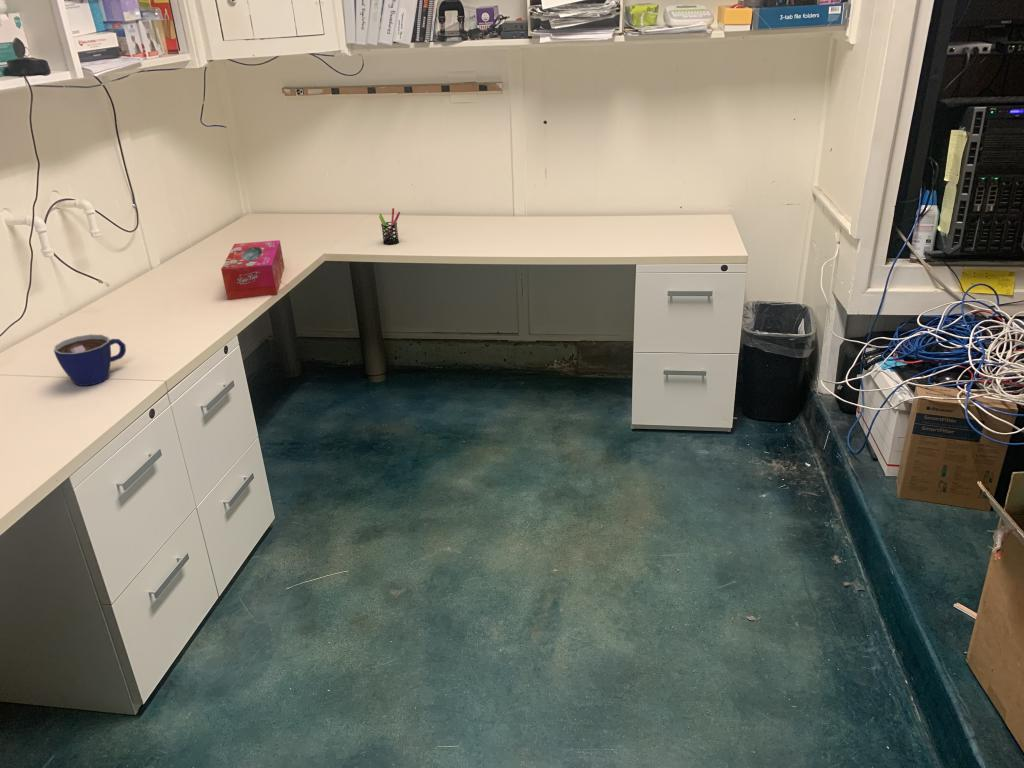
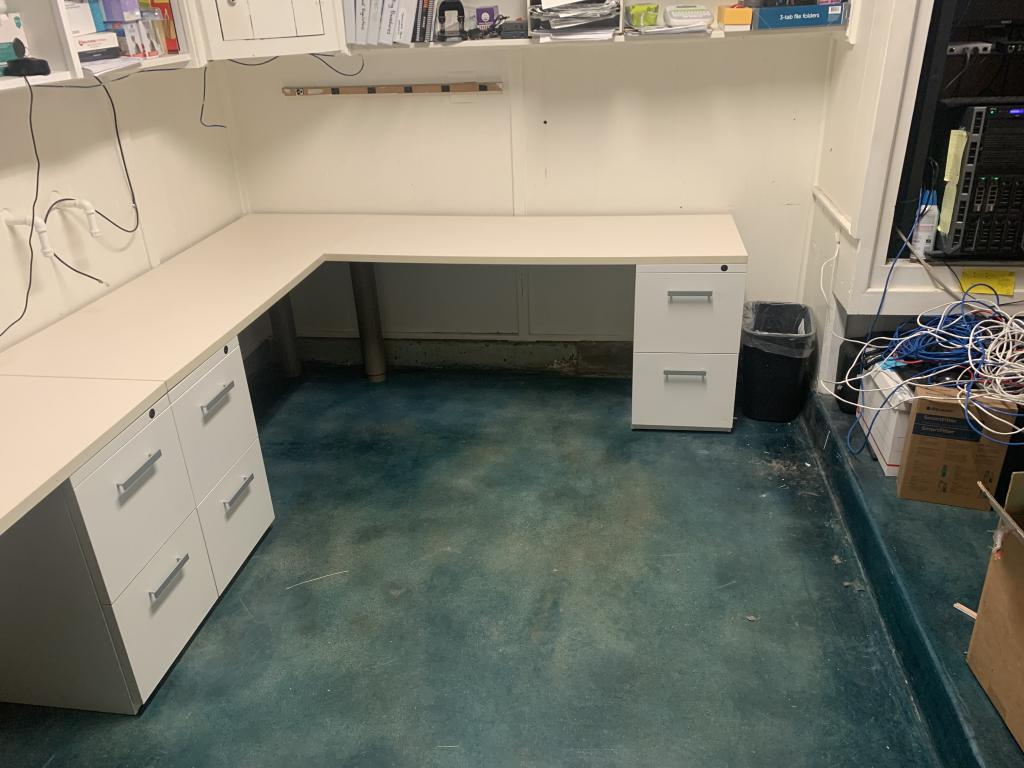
- tissue box [220,239,285,301]
- cup [53,333,127,387]
- pen holder [378,207,401,245]
